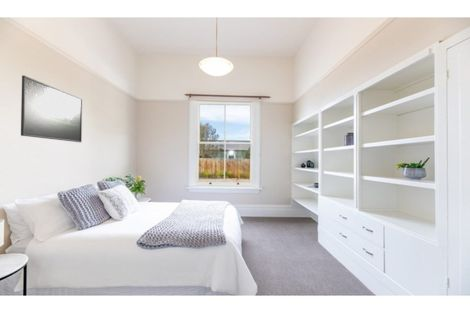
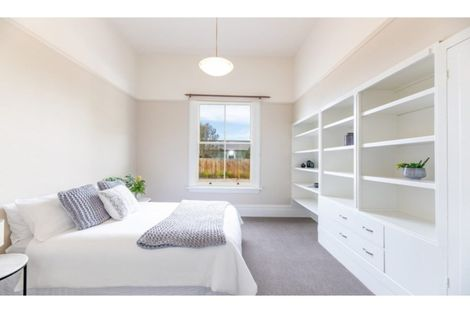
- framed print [20,75,83,143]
